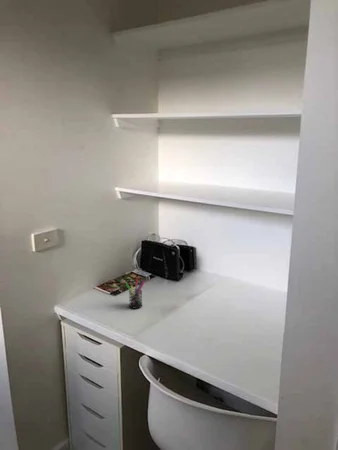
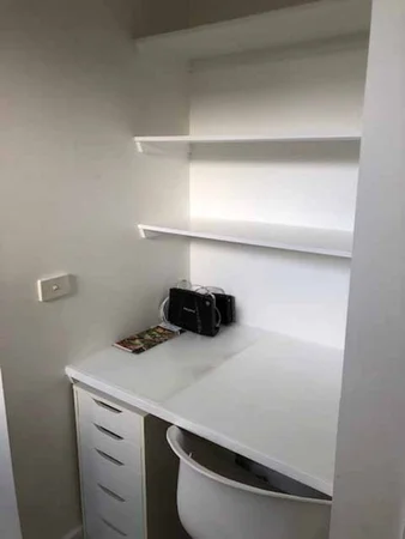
- pen holder [125,277,145,310]
